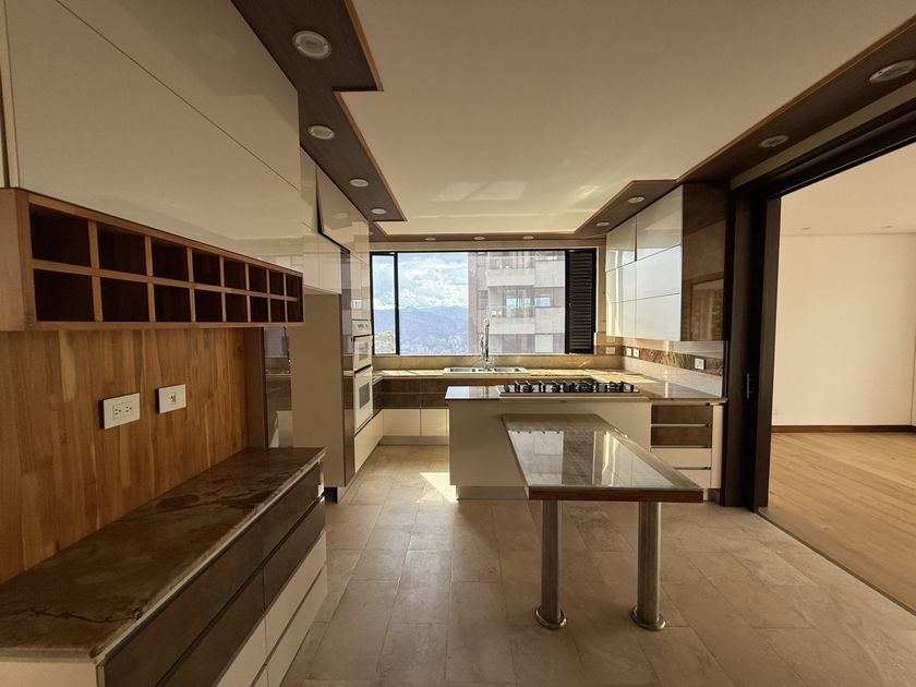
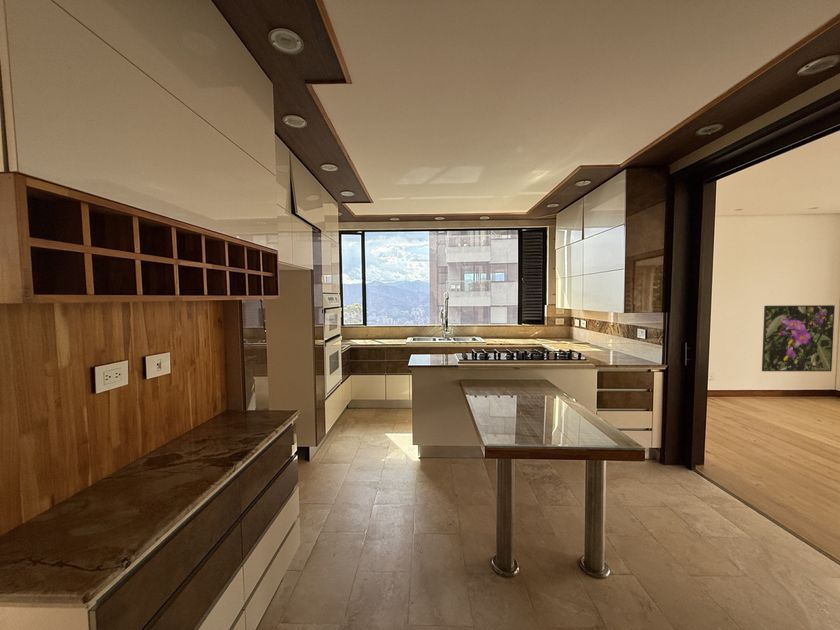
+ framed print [761,304,836,372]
